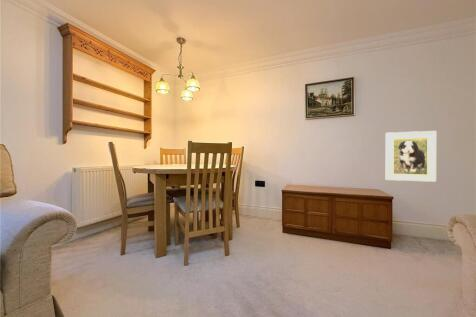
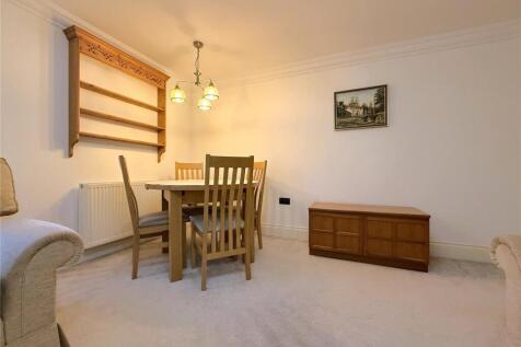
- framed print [385,130,437,183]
